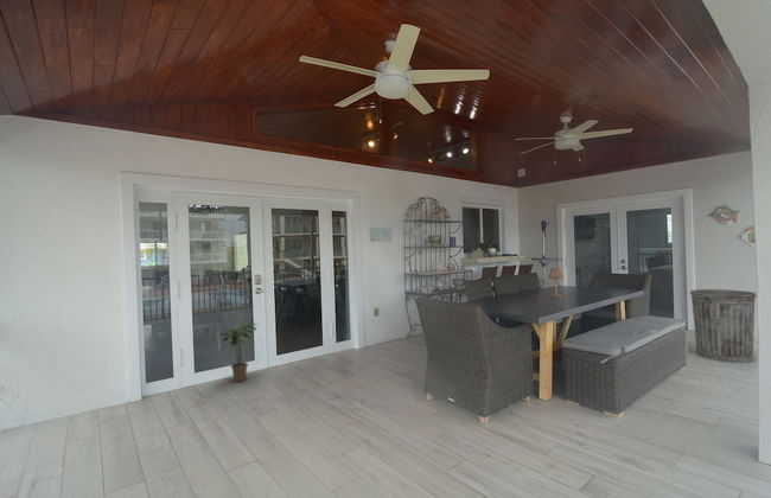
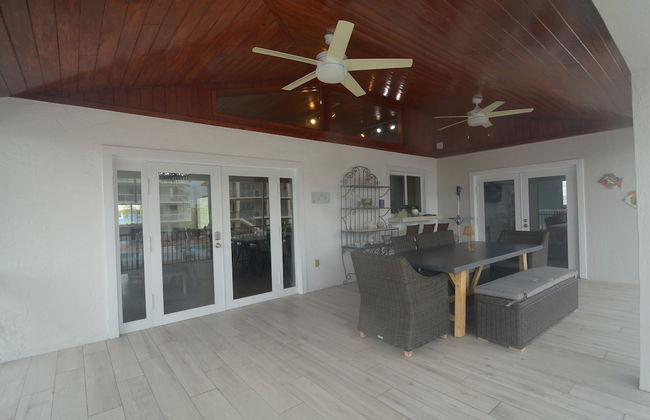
- trash can [689,288,758,364]
- potted plant [218,319,260,383]
